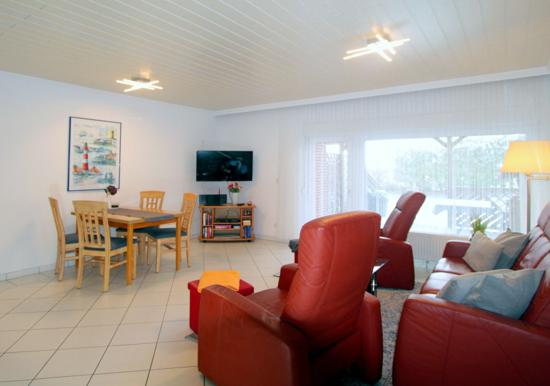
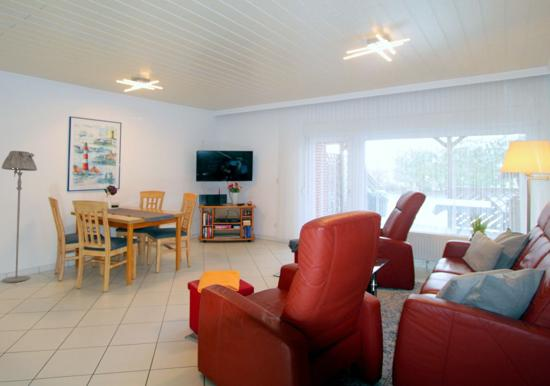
+ floor lamp [1,150,38,283]
